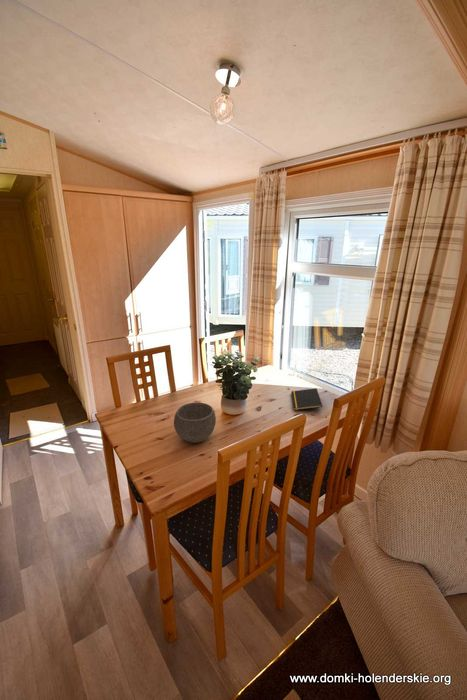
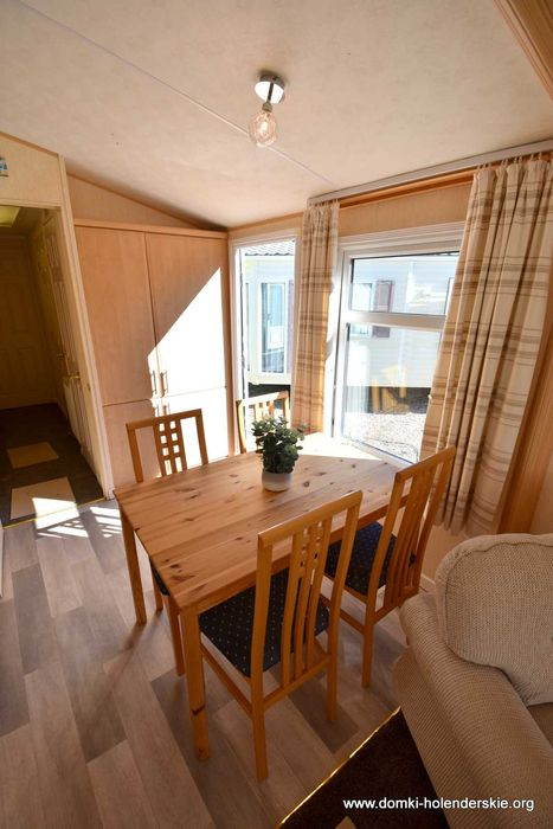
- notepad [290,387,323,411]
- bowl [173,401,217,444]
